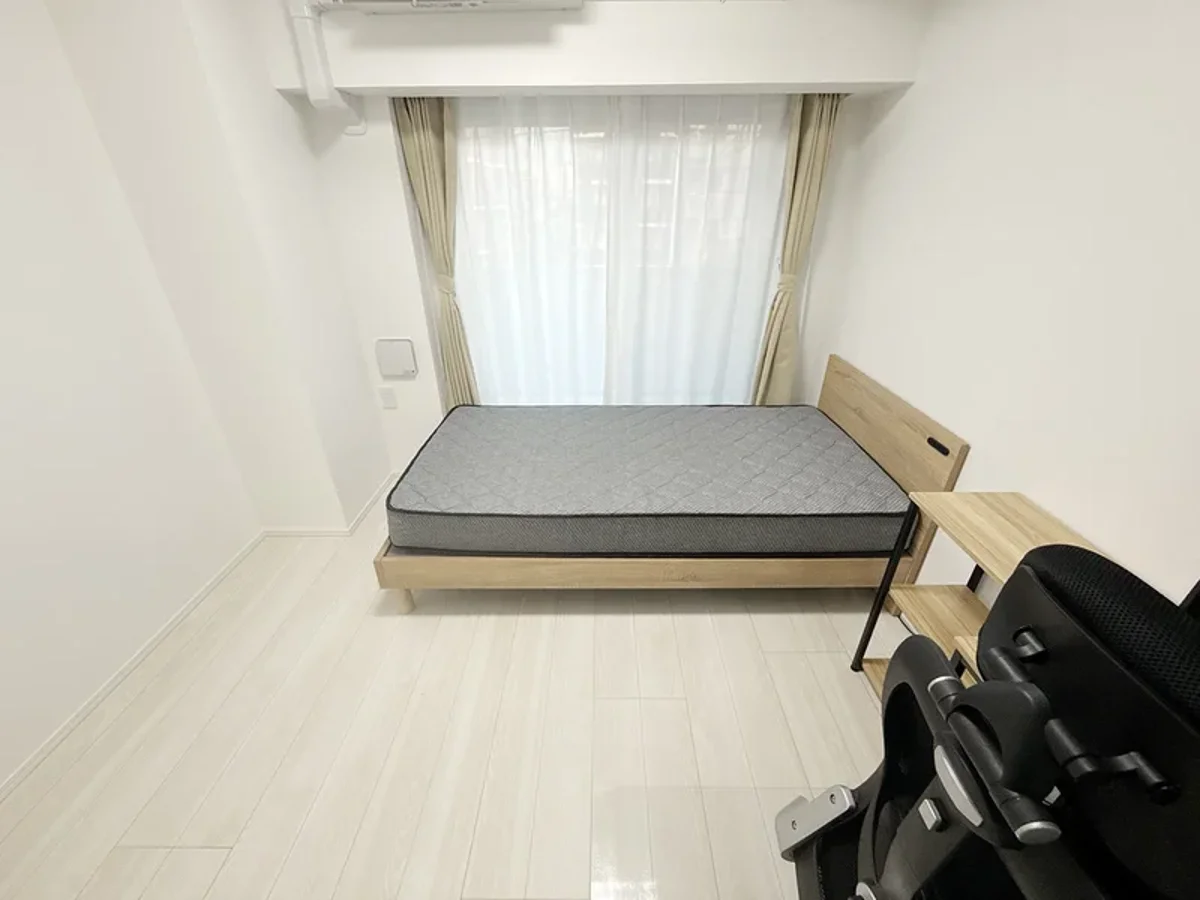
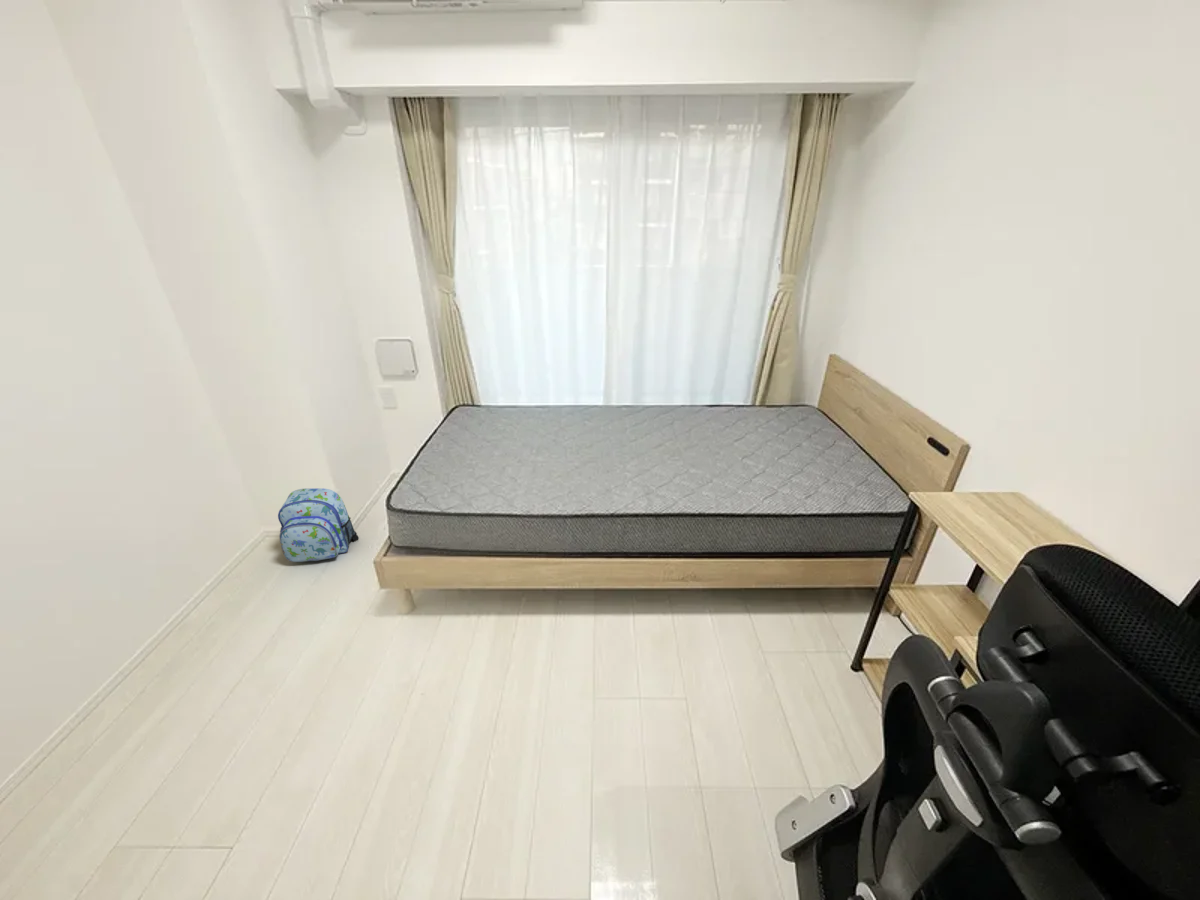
+ backpack [277,487,360,563]
